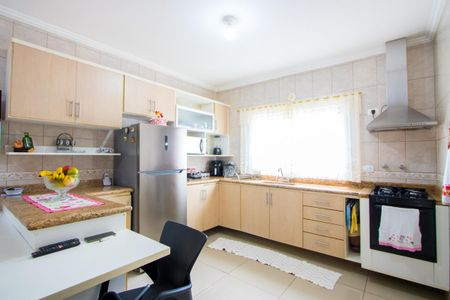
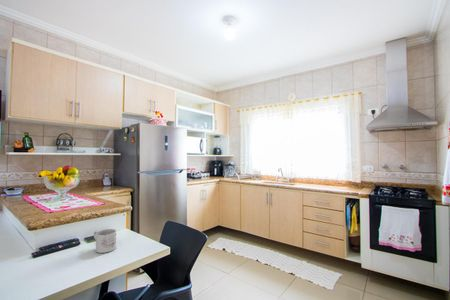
+ mug [93,228,117,254]
